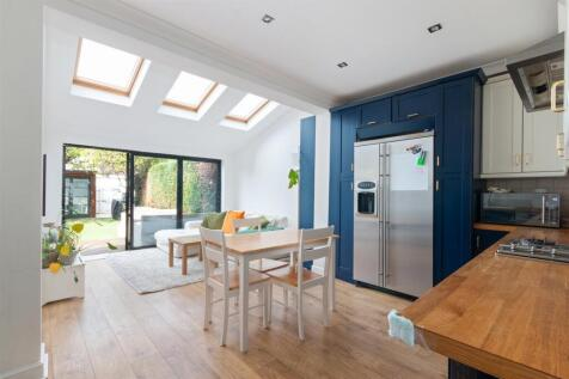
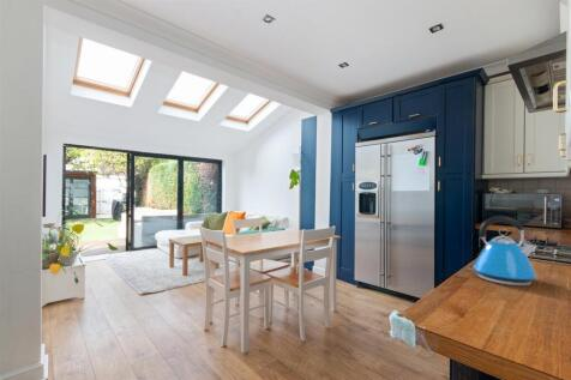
+ kettle [467,215,537,286]
